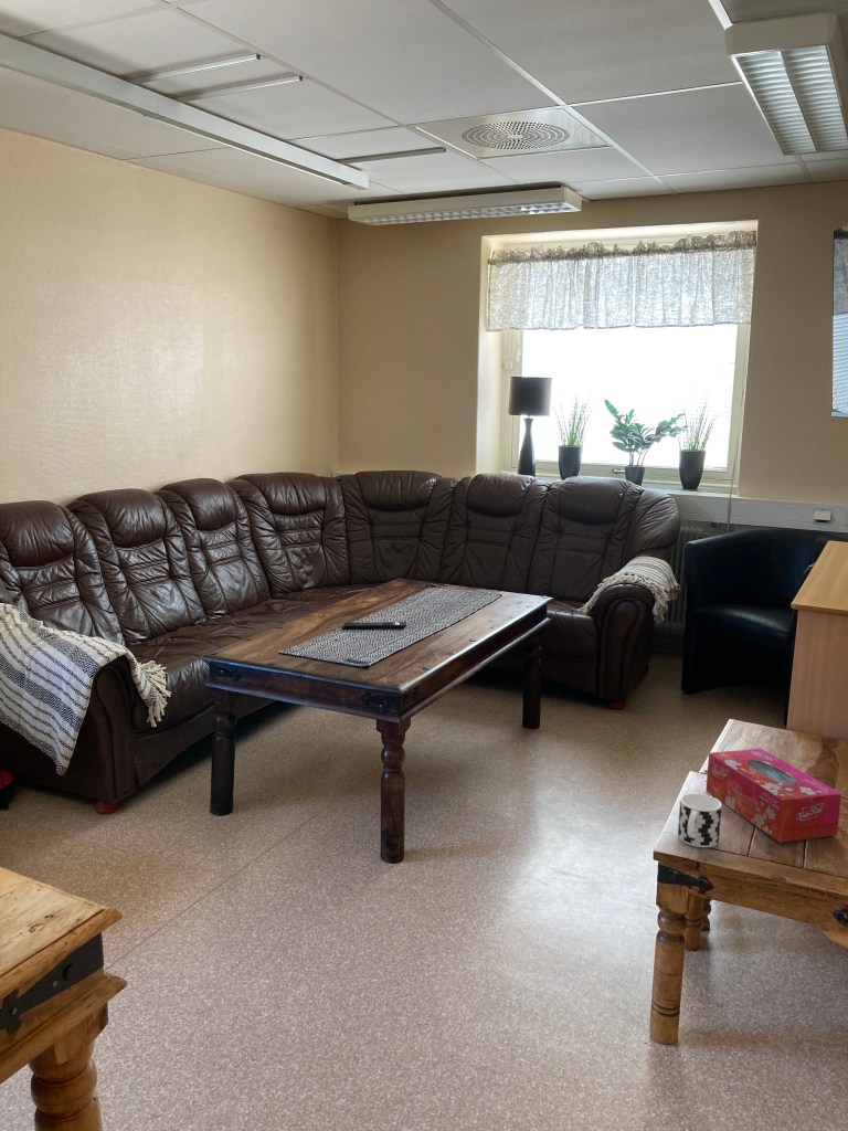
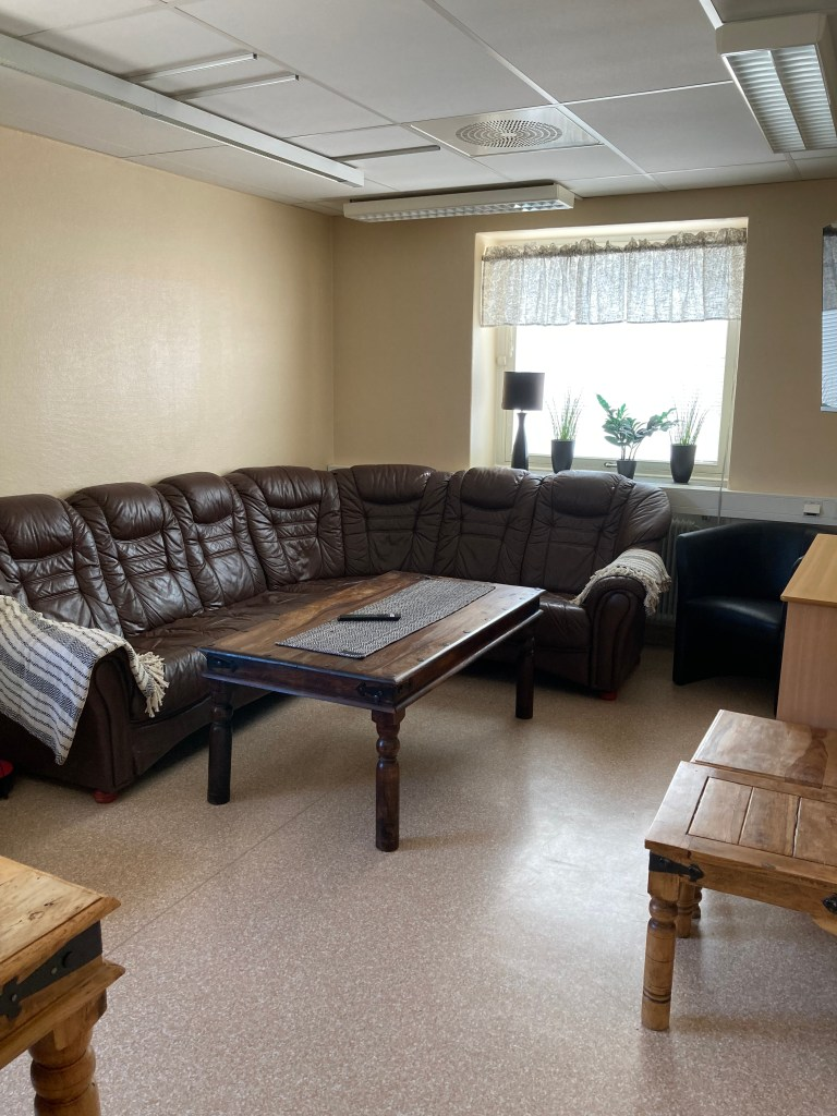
- tissue box [706,748,842,844]
- cup [677,793,723,848]
